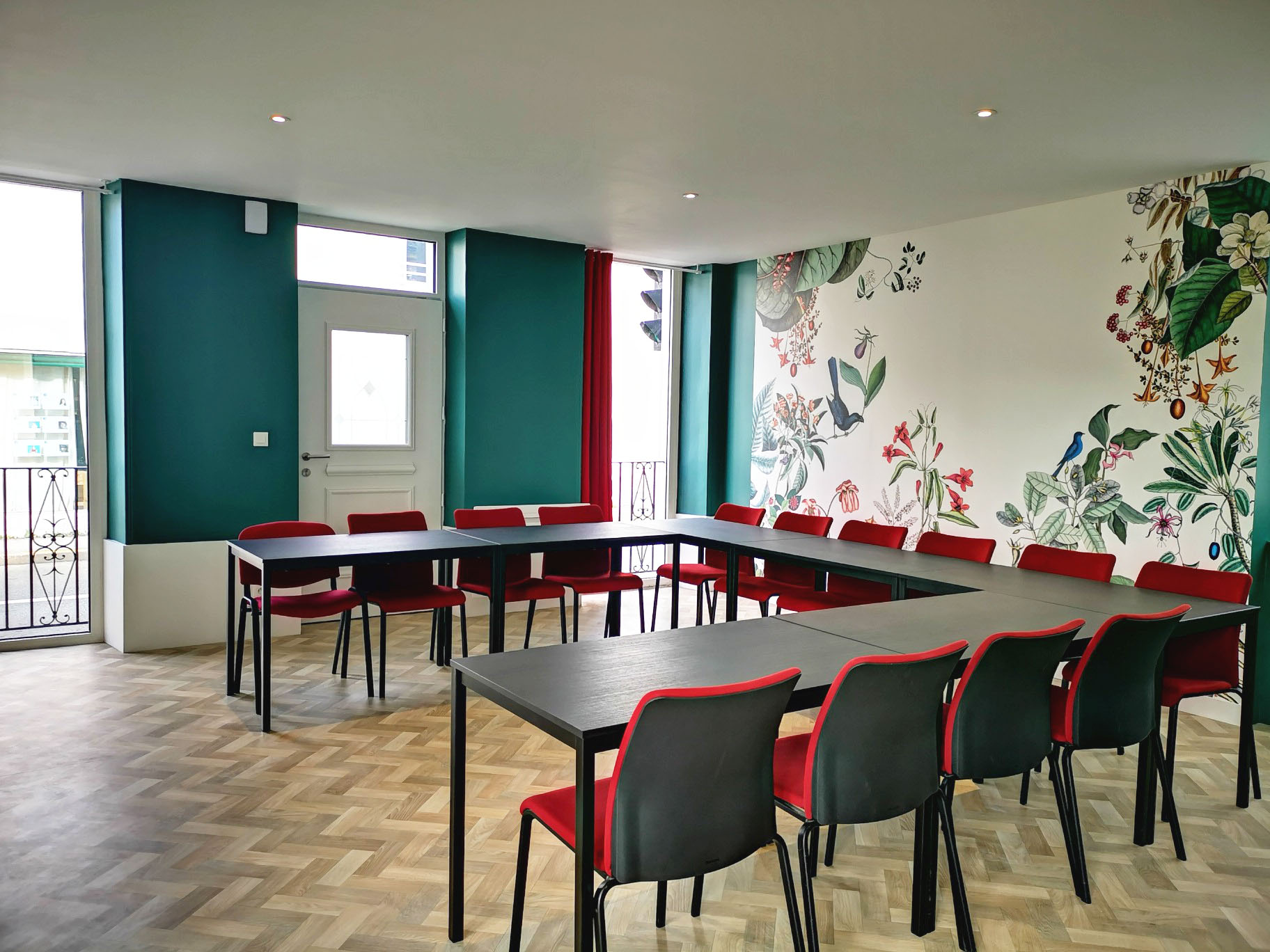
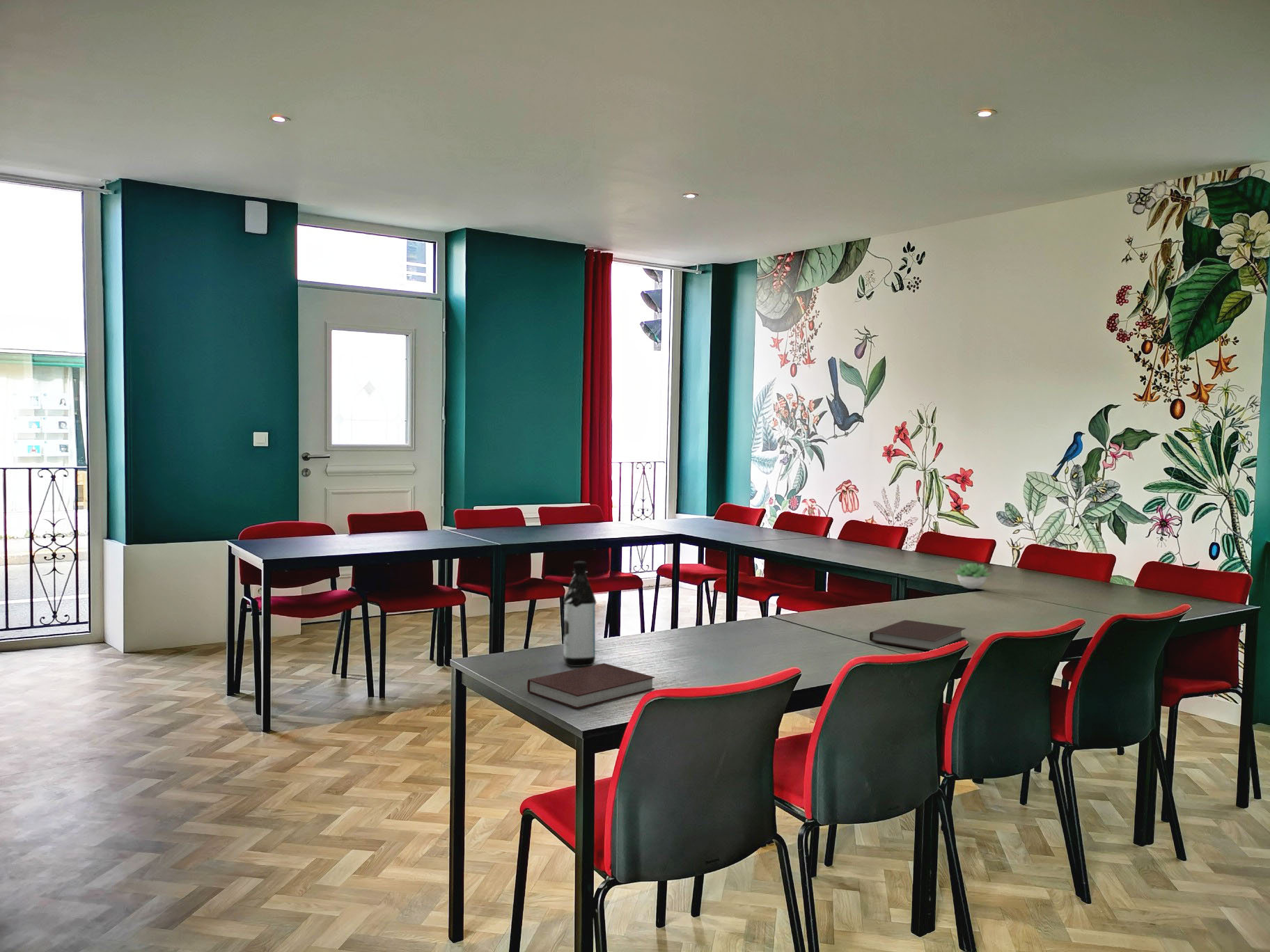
+ succulent plant [952,562,992,589]
+ water bottle [563,560,597,667]
+ notebook [869,619,966,651]
+ notebook [526,663,655,709]
